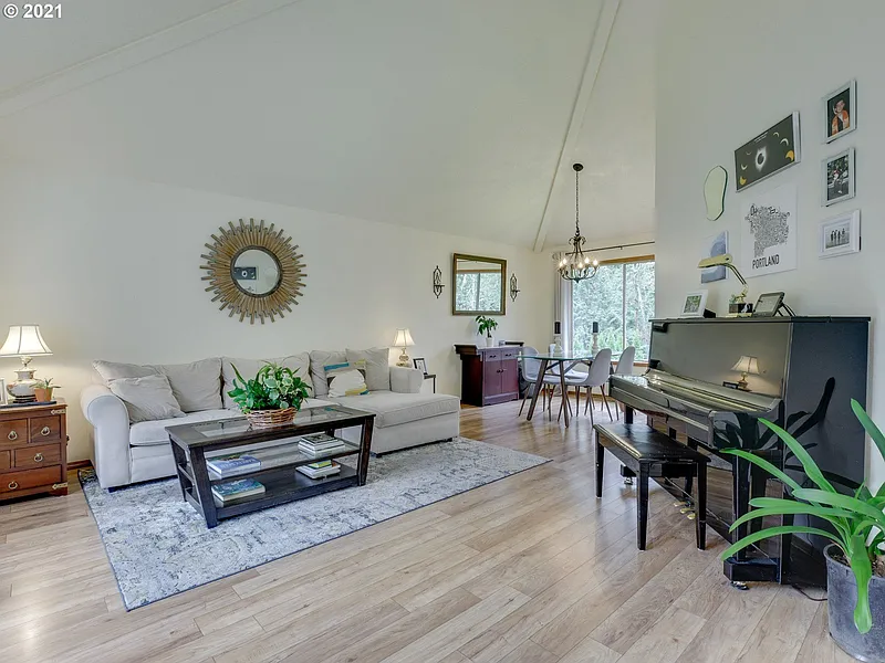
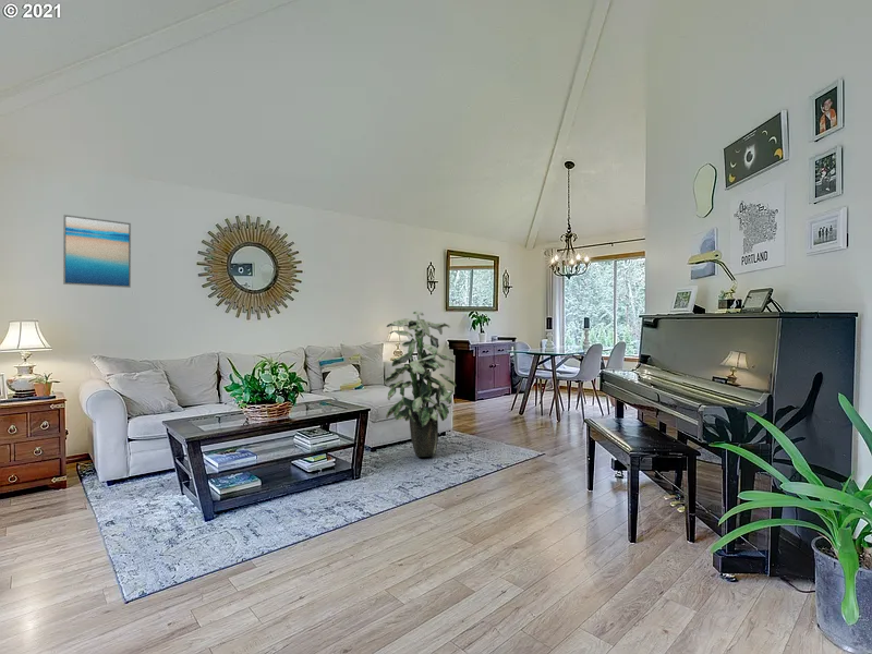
+ indoor plant [384,311,457,458]
+ wall art [62,214,132,289]
